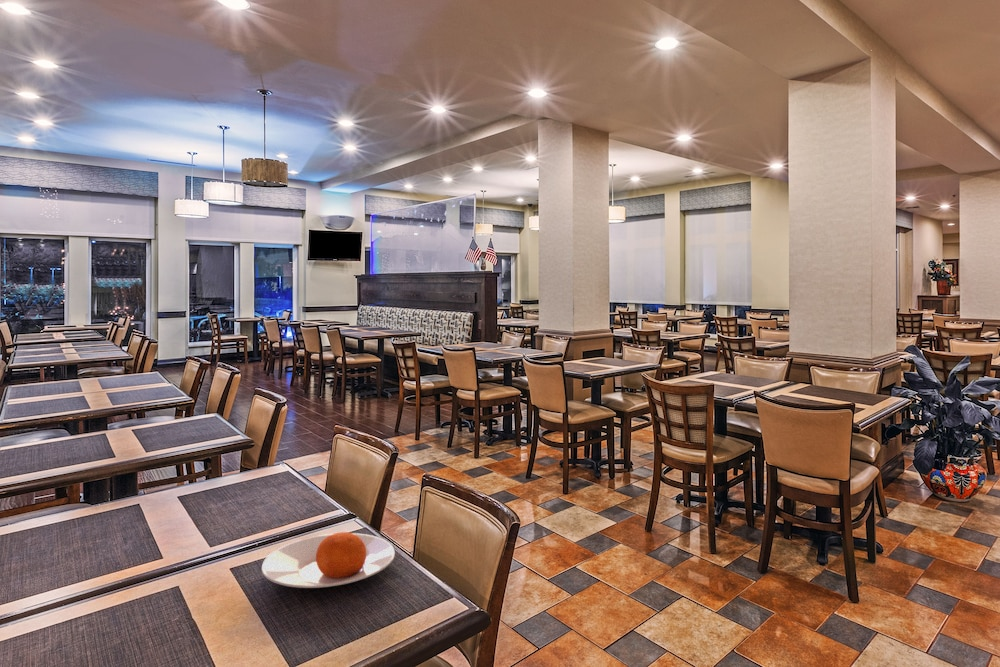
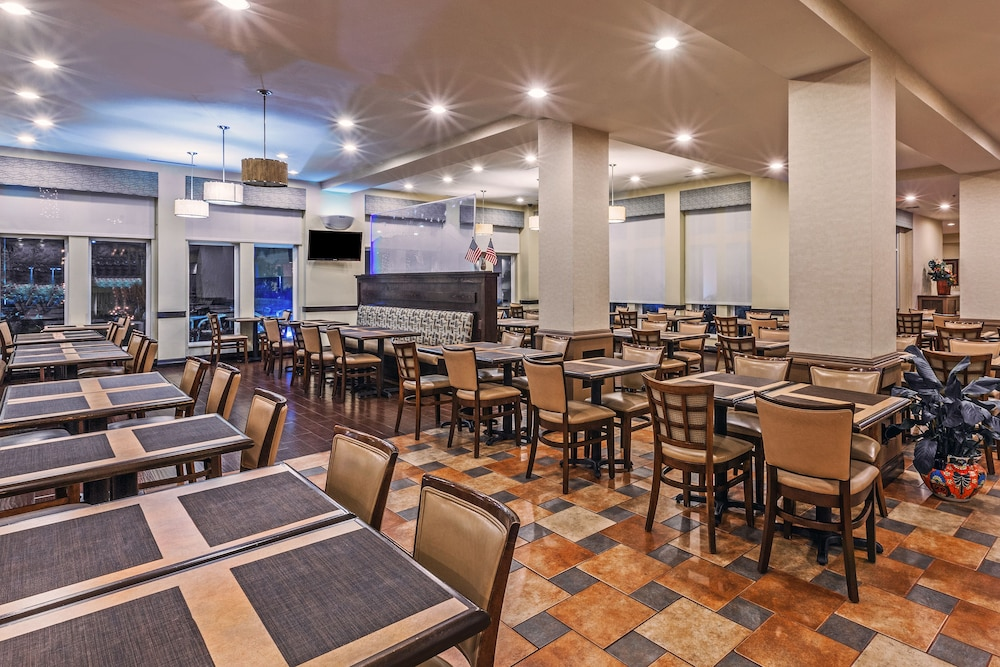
- plate [260,531,396,589]
